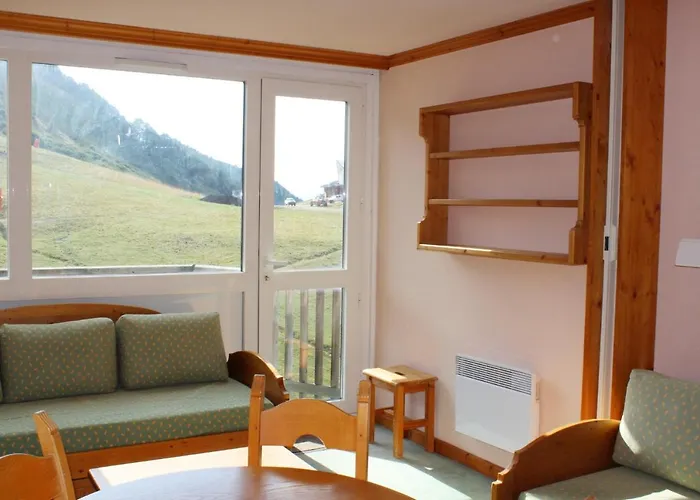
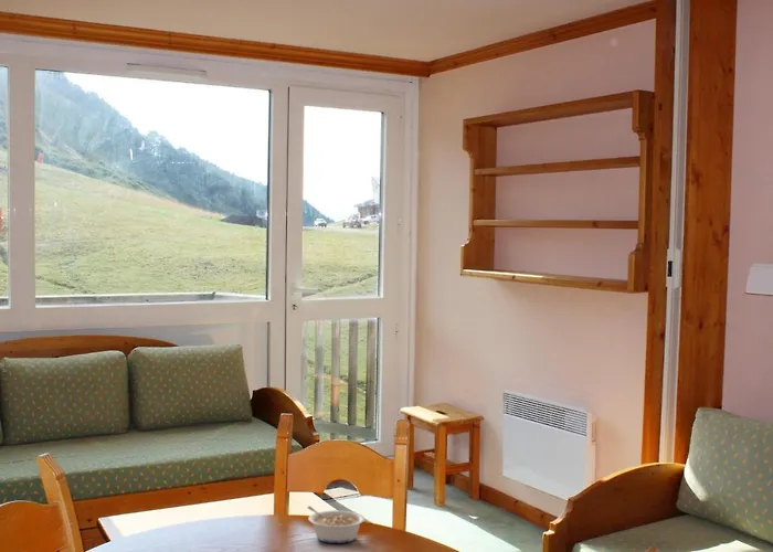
+ legume [306,505,366,544]
